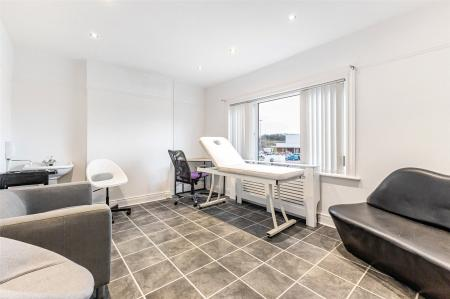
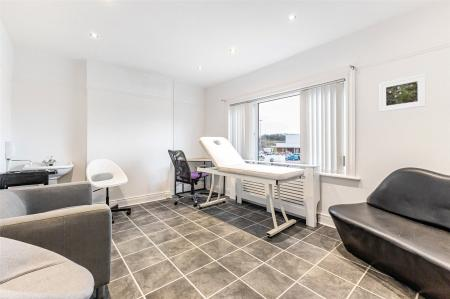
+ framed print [379,73,427,113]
